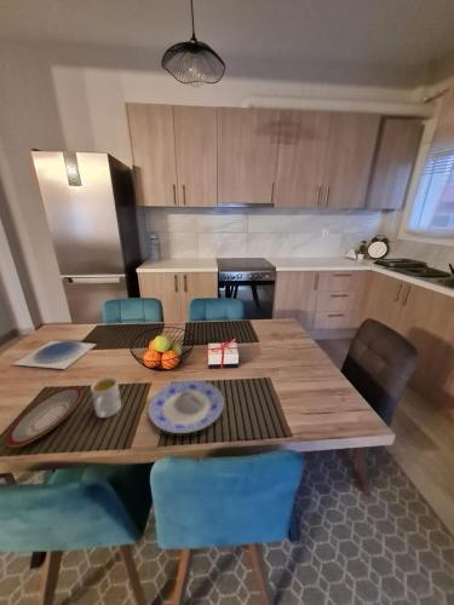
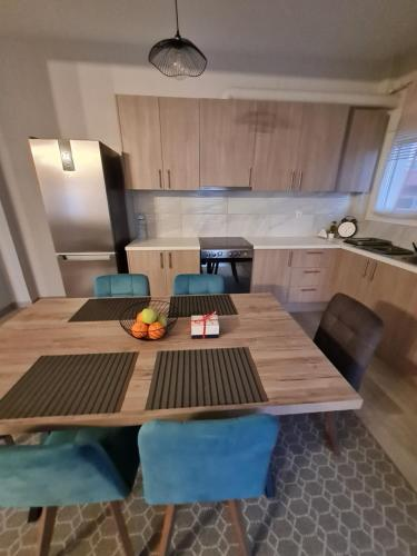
- plate [148,379,225,434]
- plate [5,385,84,449]
- mug [90,376,122,419]
- plate [12,340,98,370]
